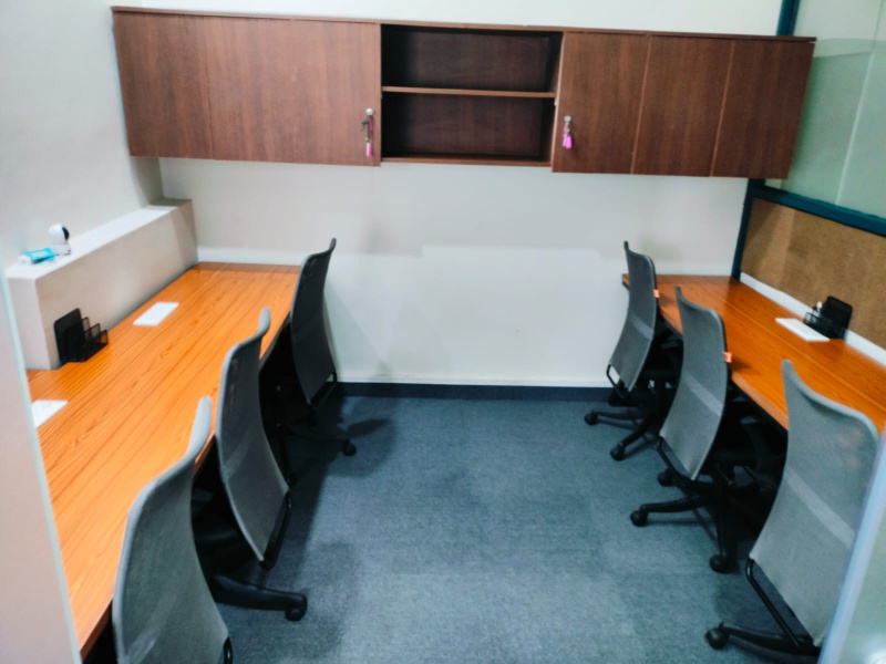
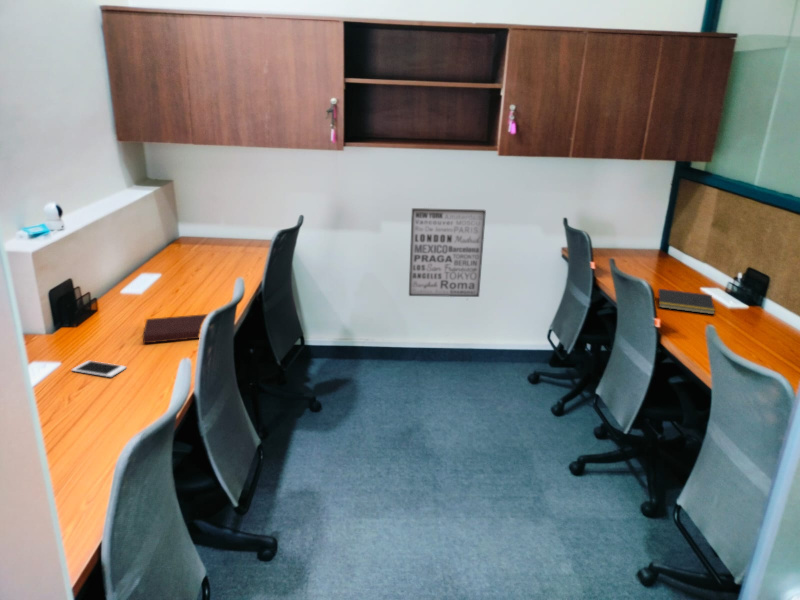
+ cell phone [71,360,127,378]
+ notepad [655,288,716,315]
+ notebook [142,313,209,344]
+ wall art [408,207,487,298]
